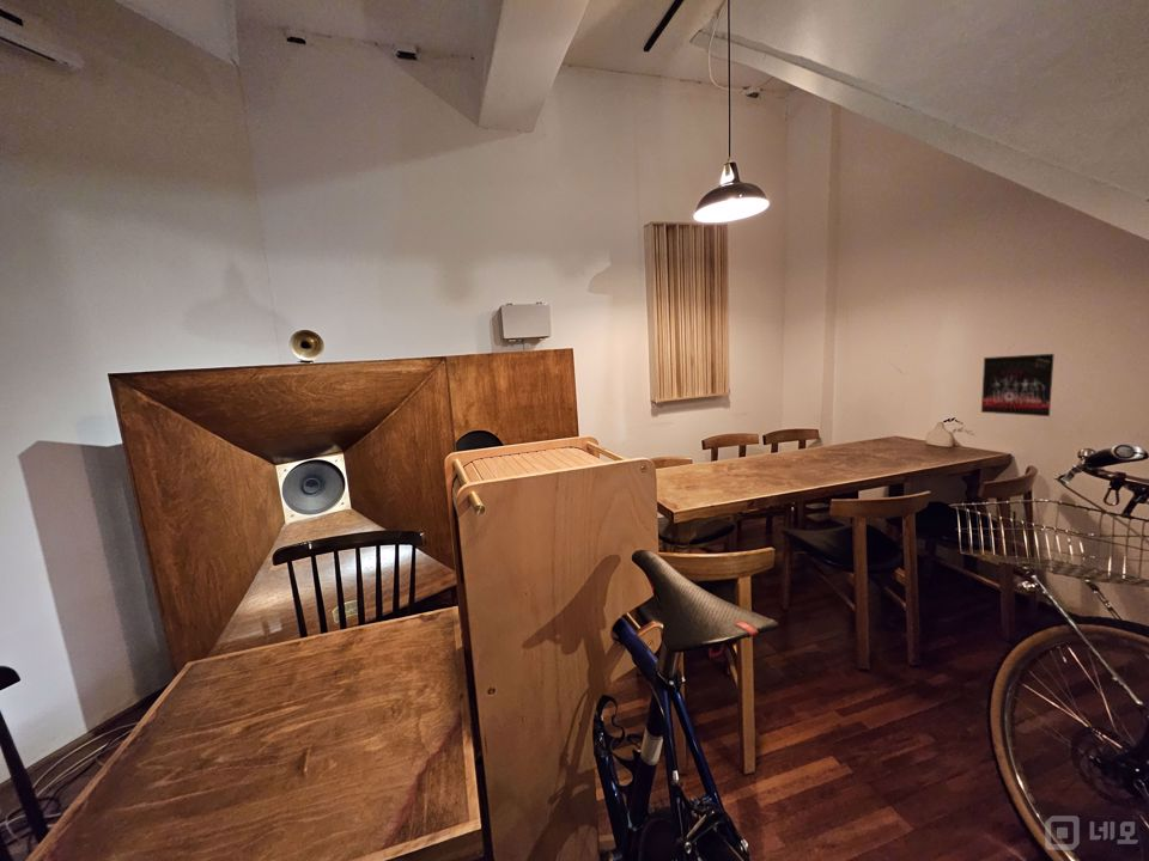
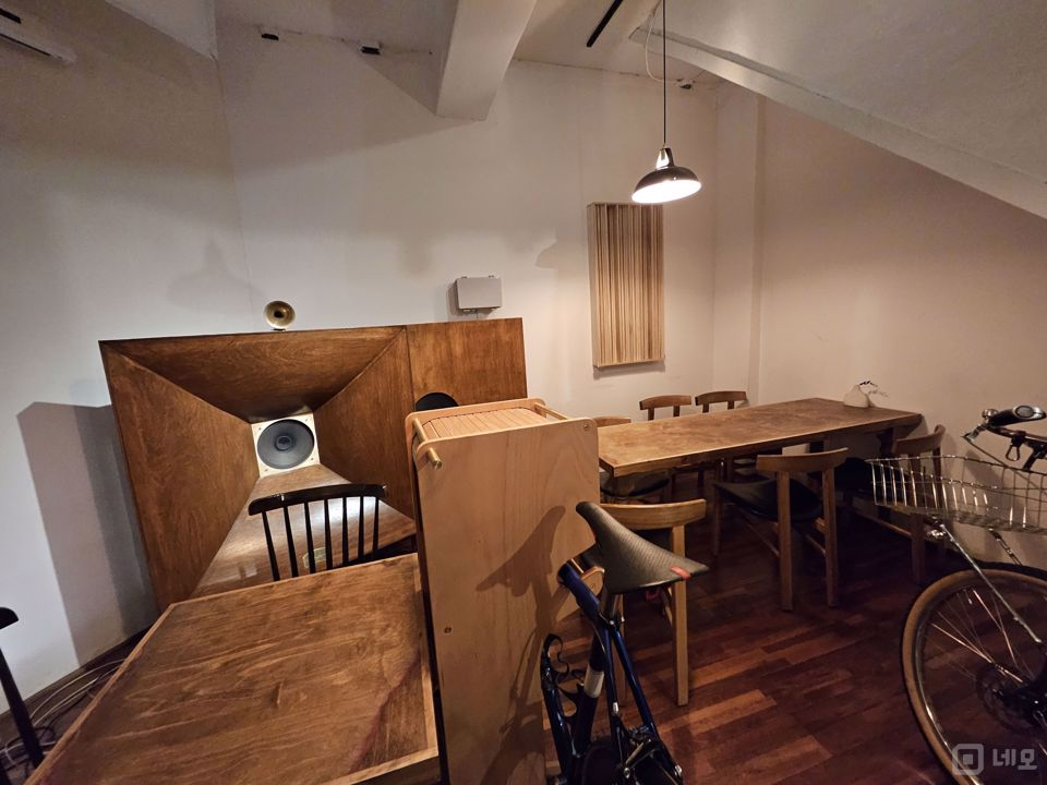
- album cover [980,353,1056,417]
